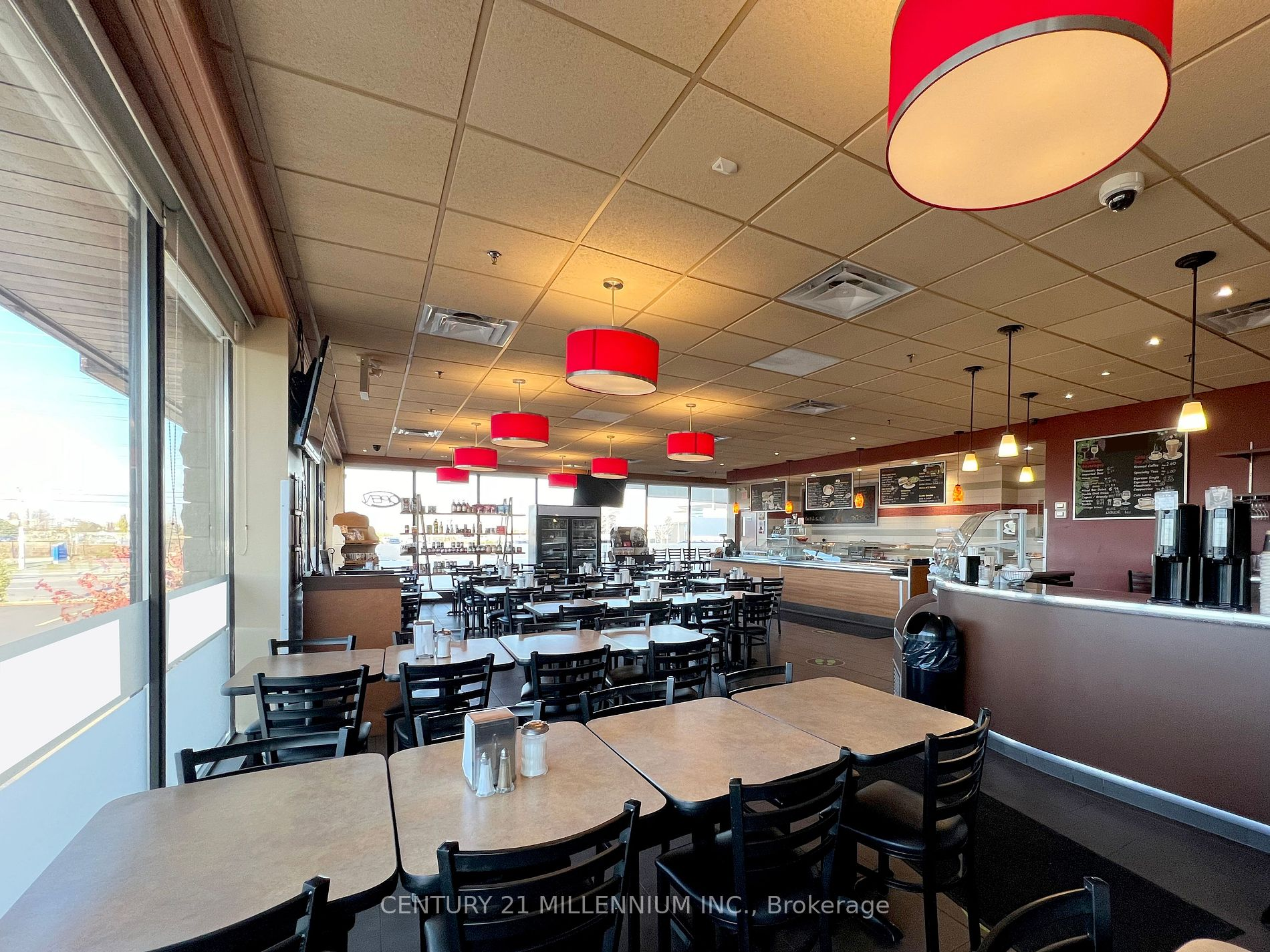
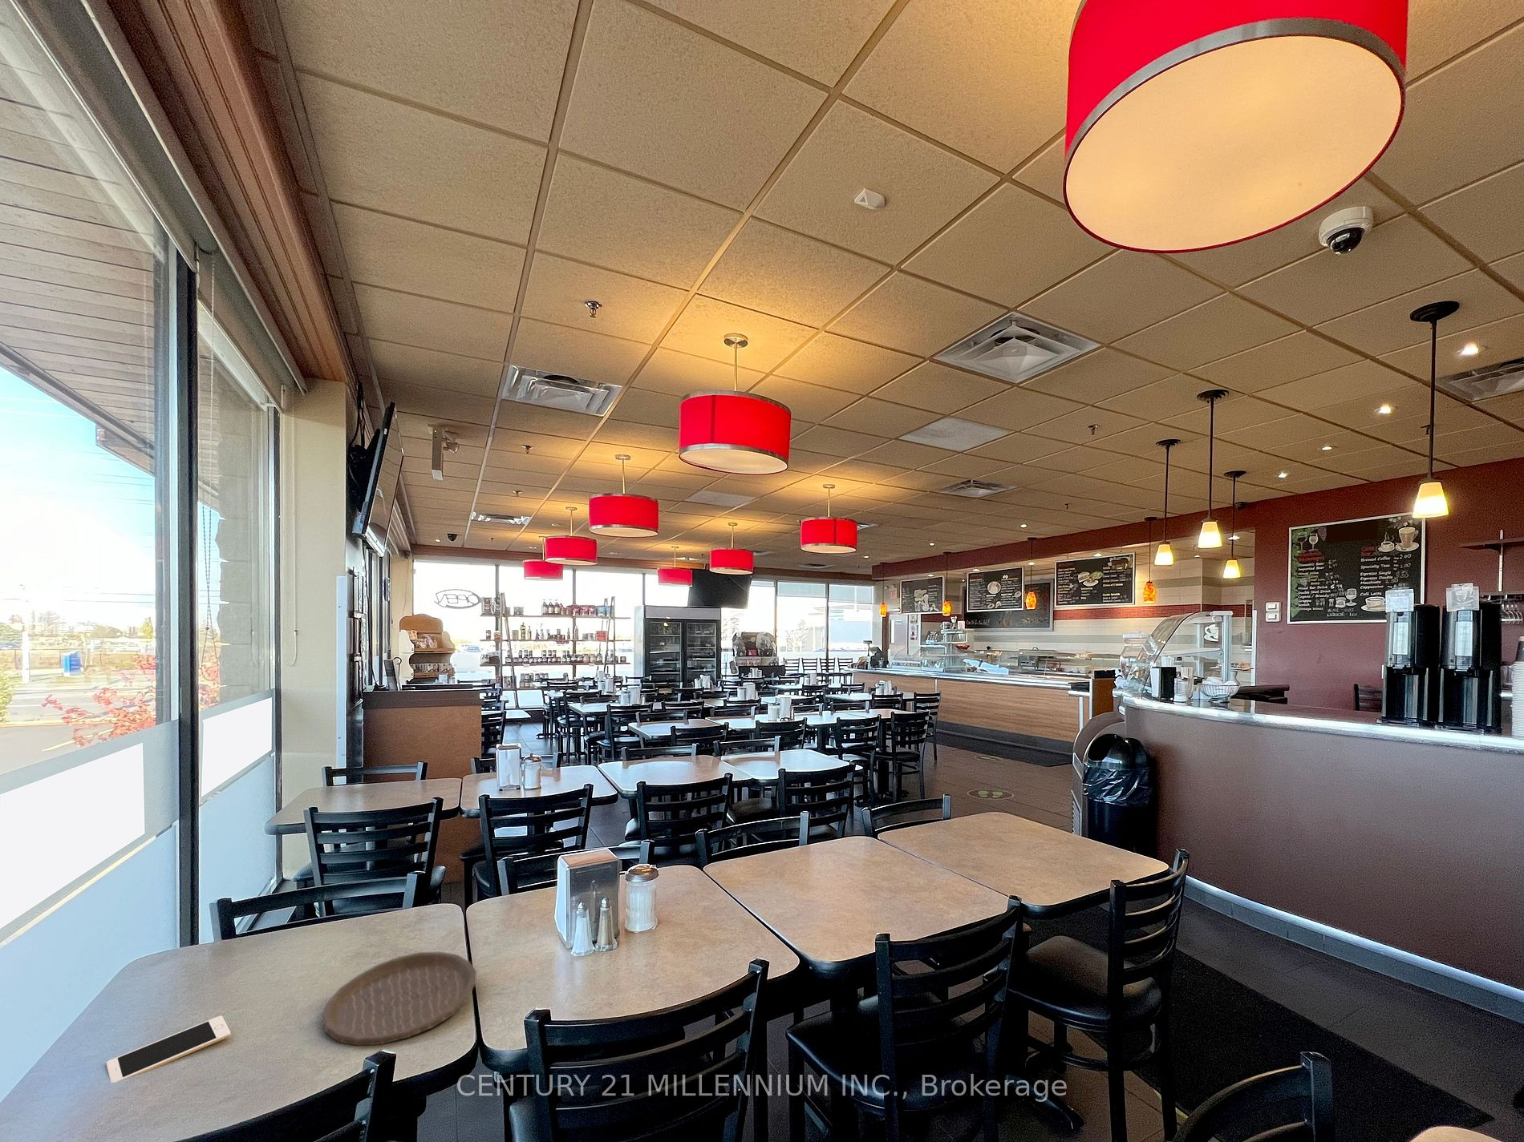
+ plate [320,951,478,1046]
+ cell phone [106,1015,232,1083]
